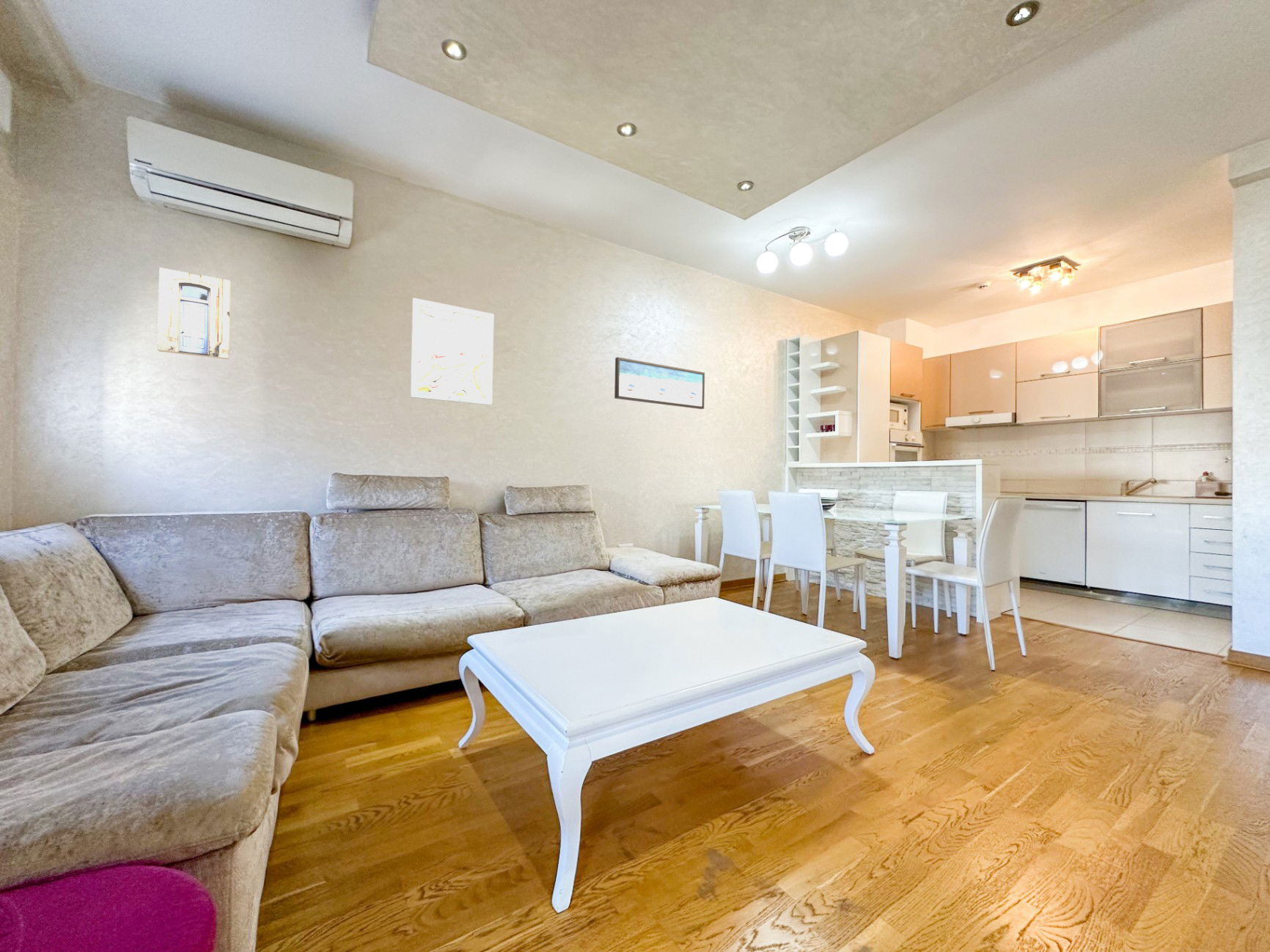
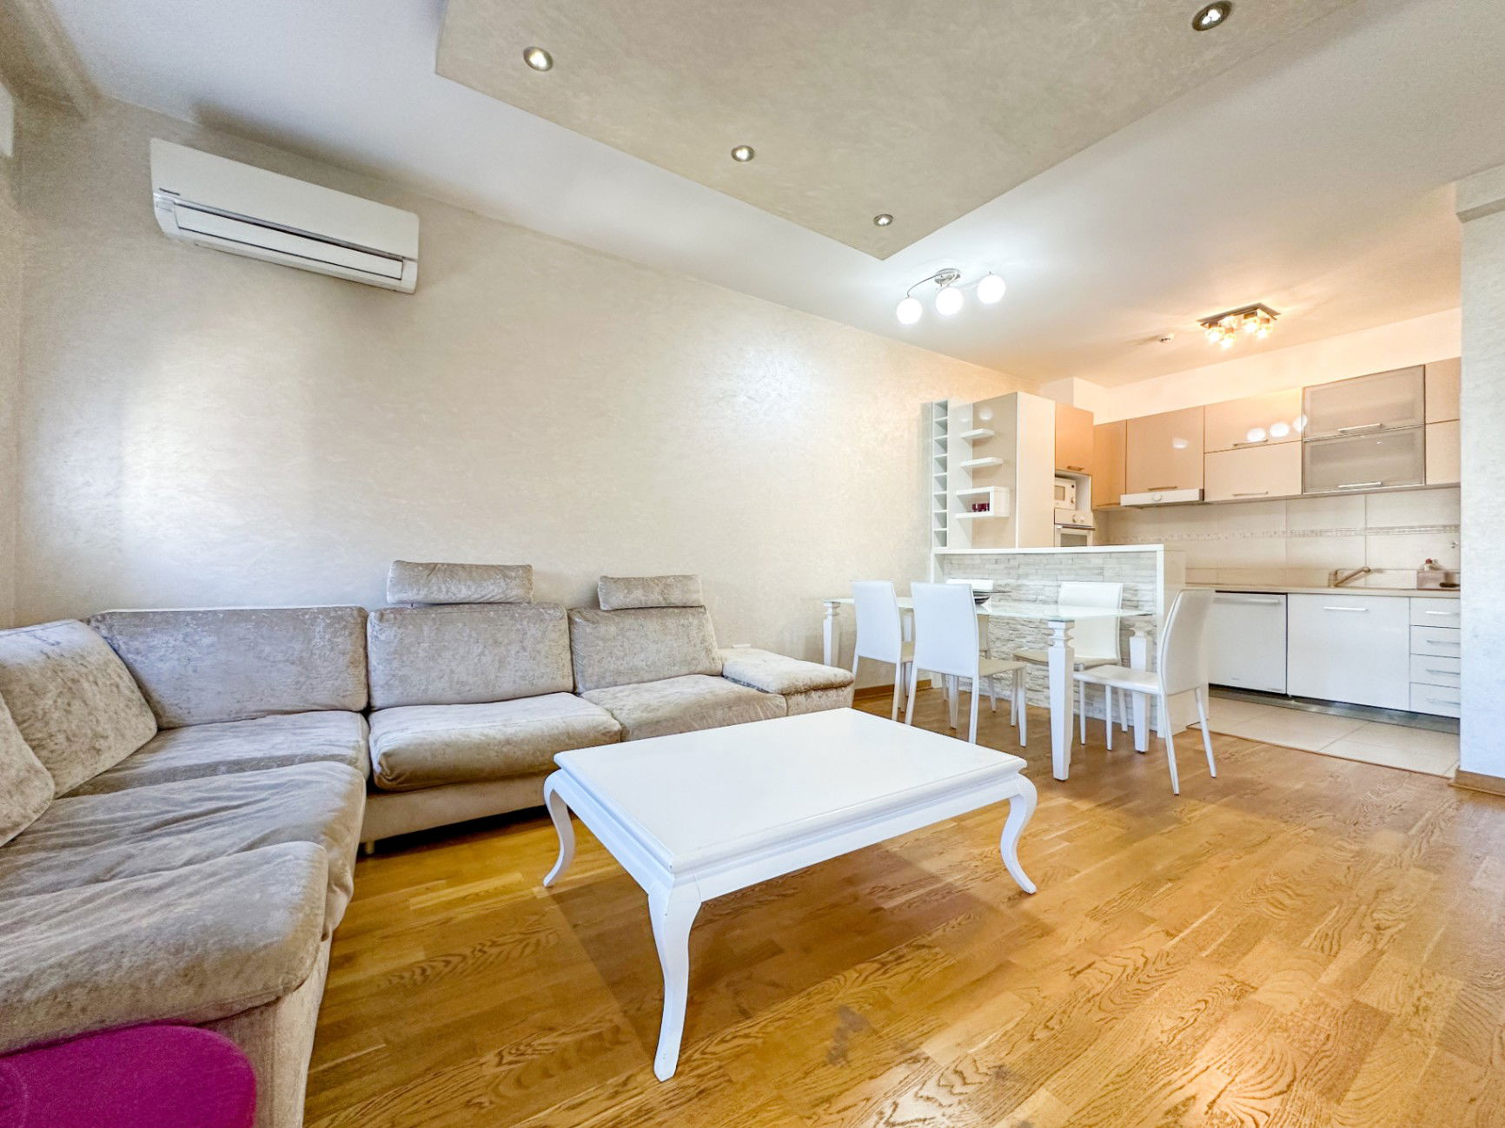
- wall art [614,356,705,410]
- wall art [410,297,494,406]
- wall art [157,267,232,360]
